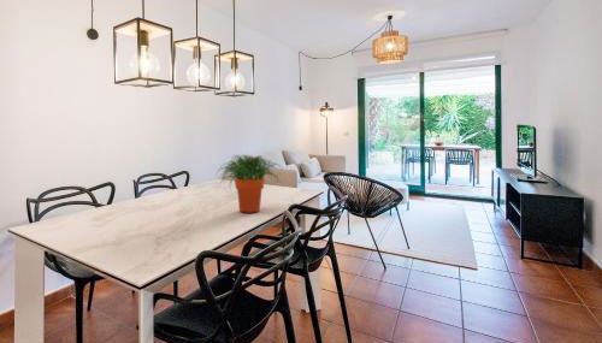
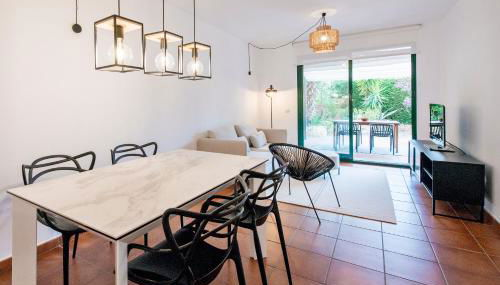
- potted plant [214,153,284,213]
